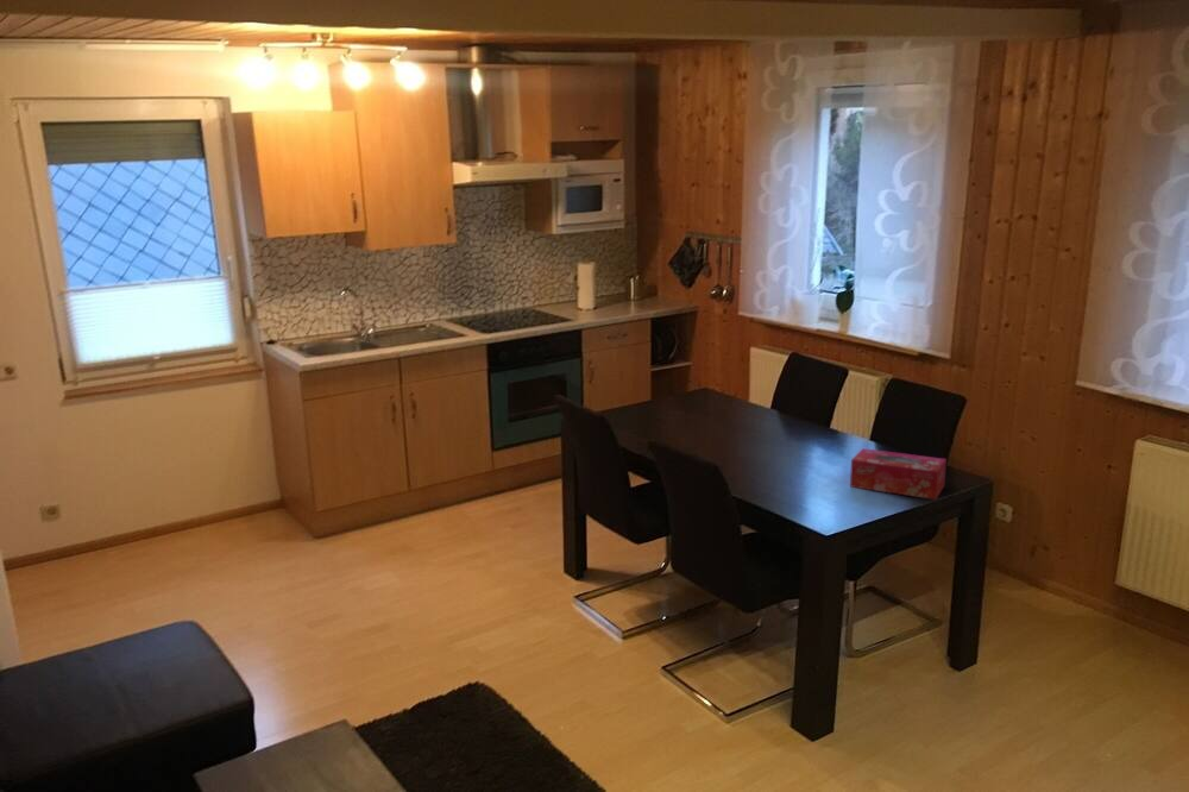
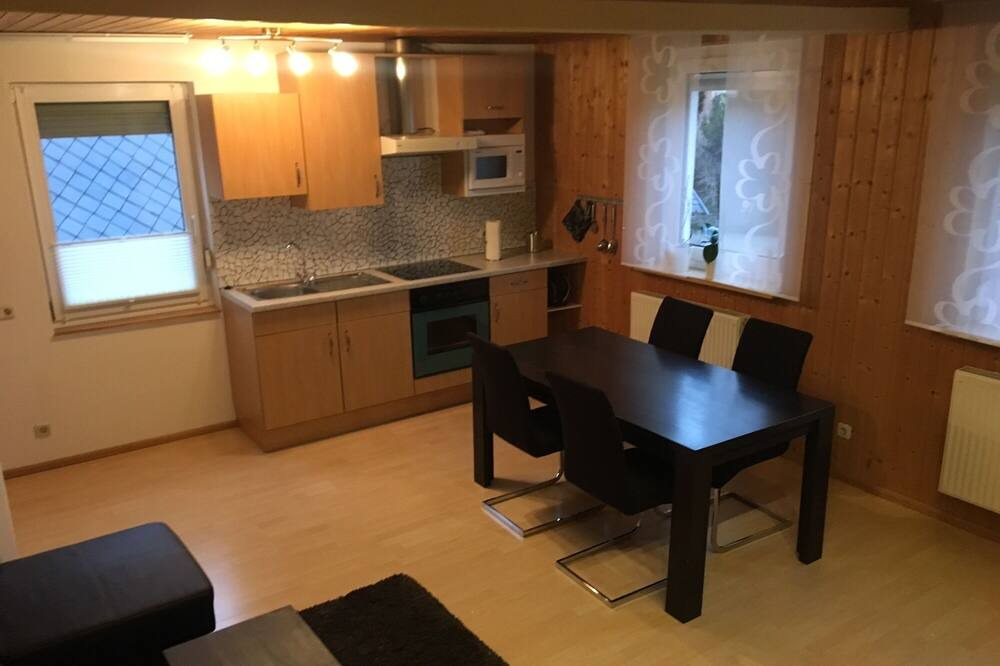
- tissue box [849,447,948,501]
